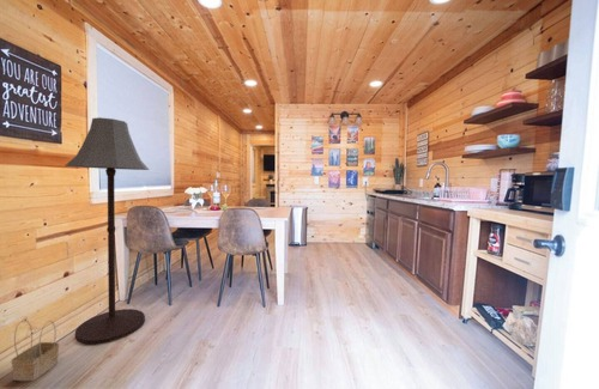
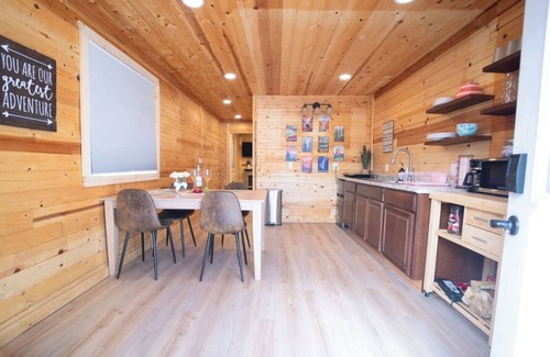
- basket [10,318,60,382]
- floor lamp [63,116,150,346]
